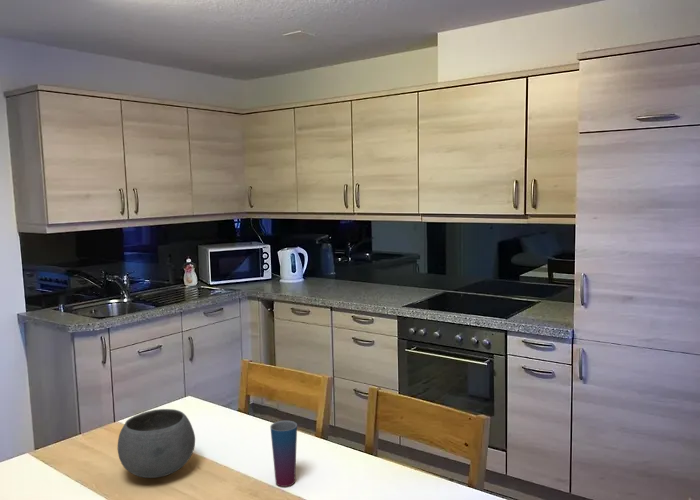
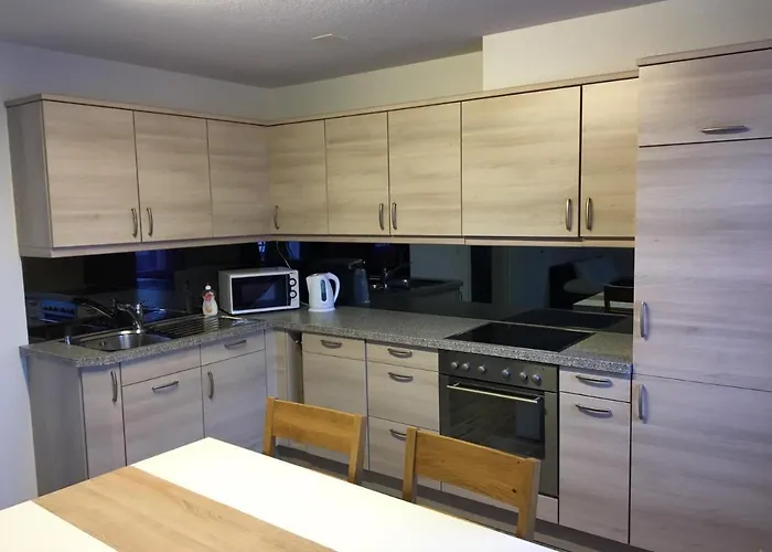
- bowl [117,408,196,479]
- cup [269,420,298,488]
